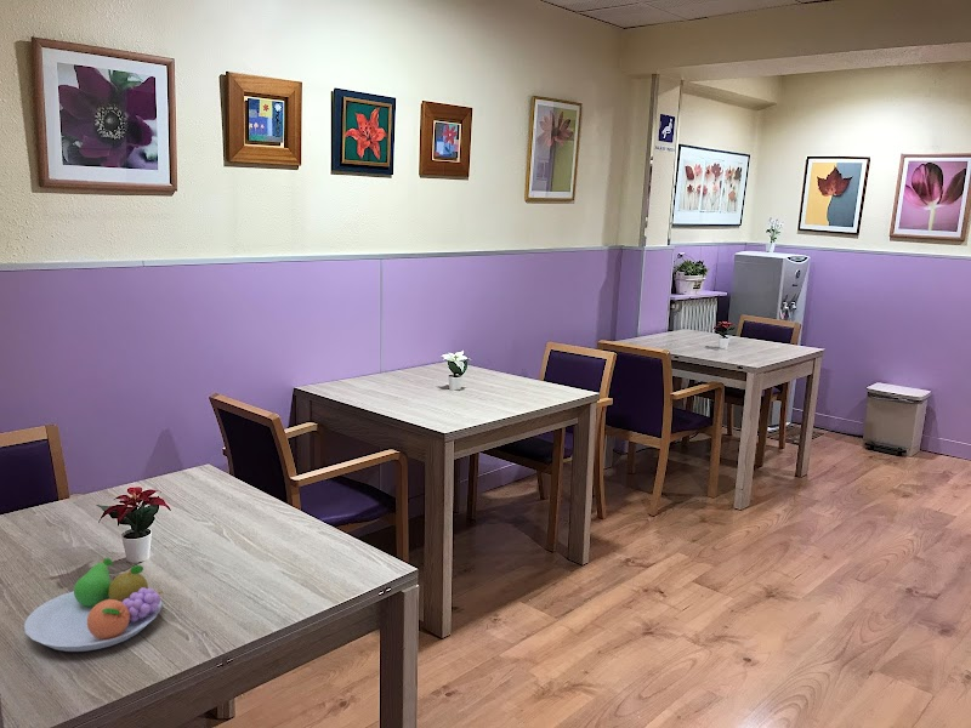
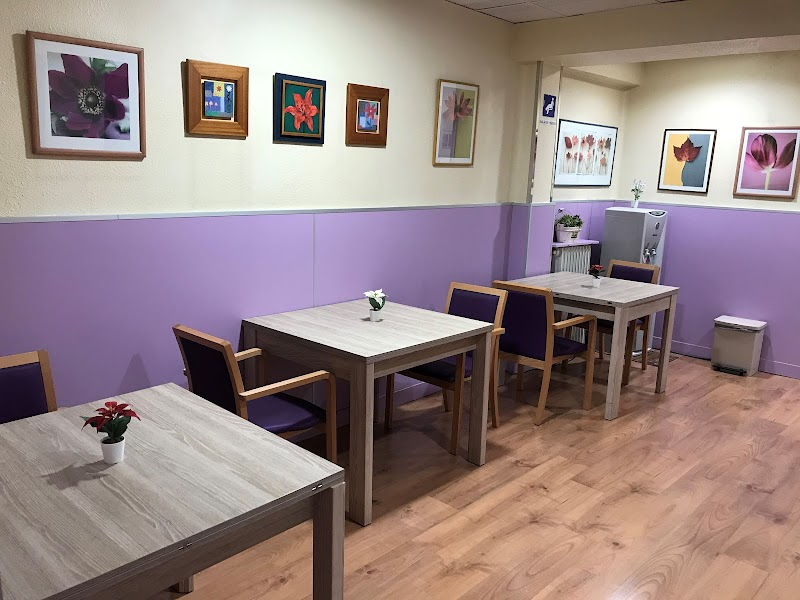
- fruit bowl [23,557,163,653]
